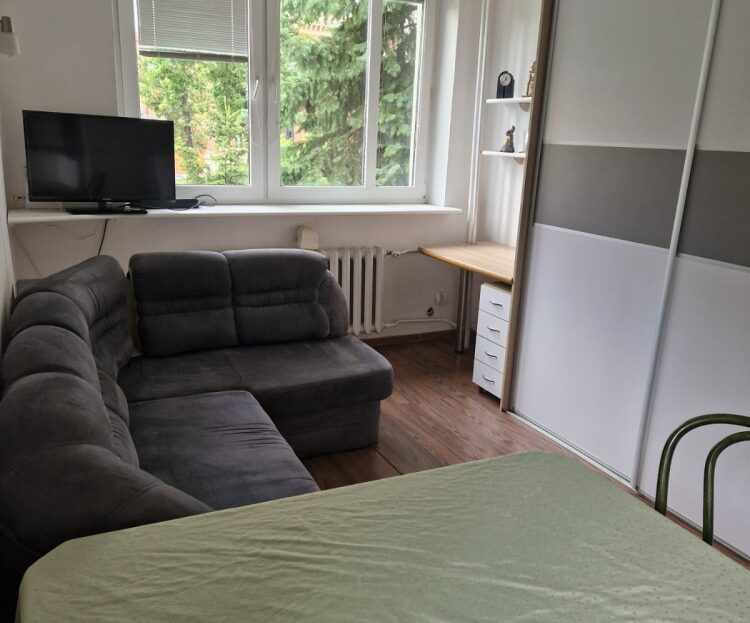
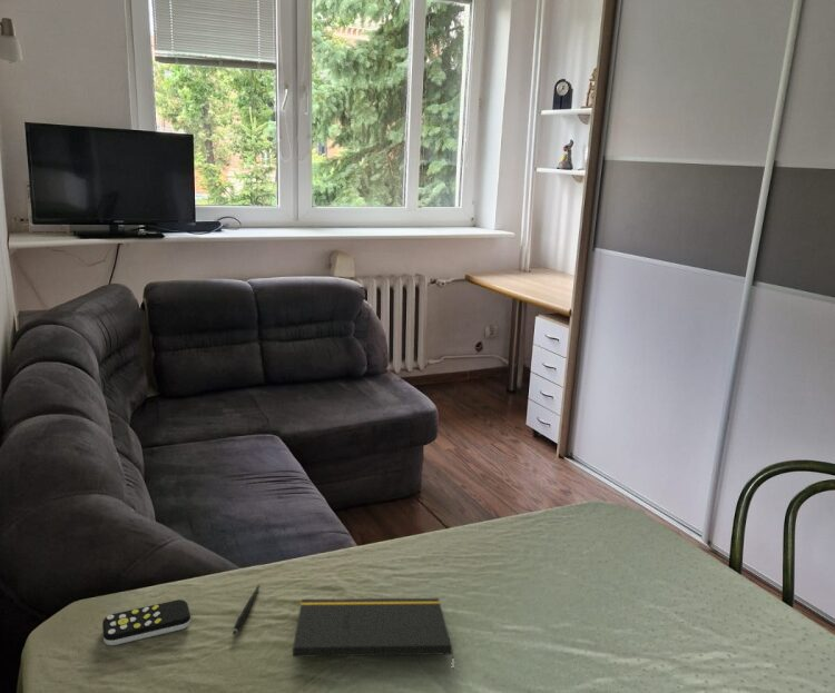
+ remote control [101,598,191,646]
+ pen [232,584,261,636]
+ notepad [292,597,455,672]
